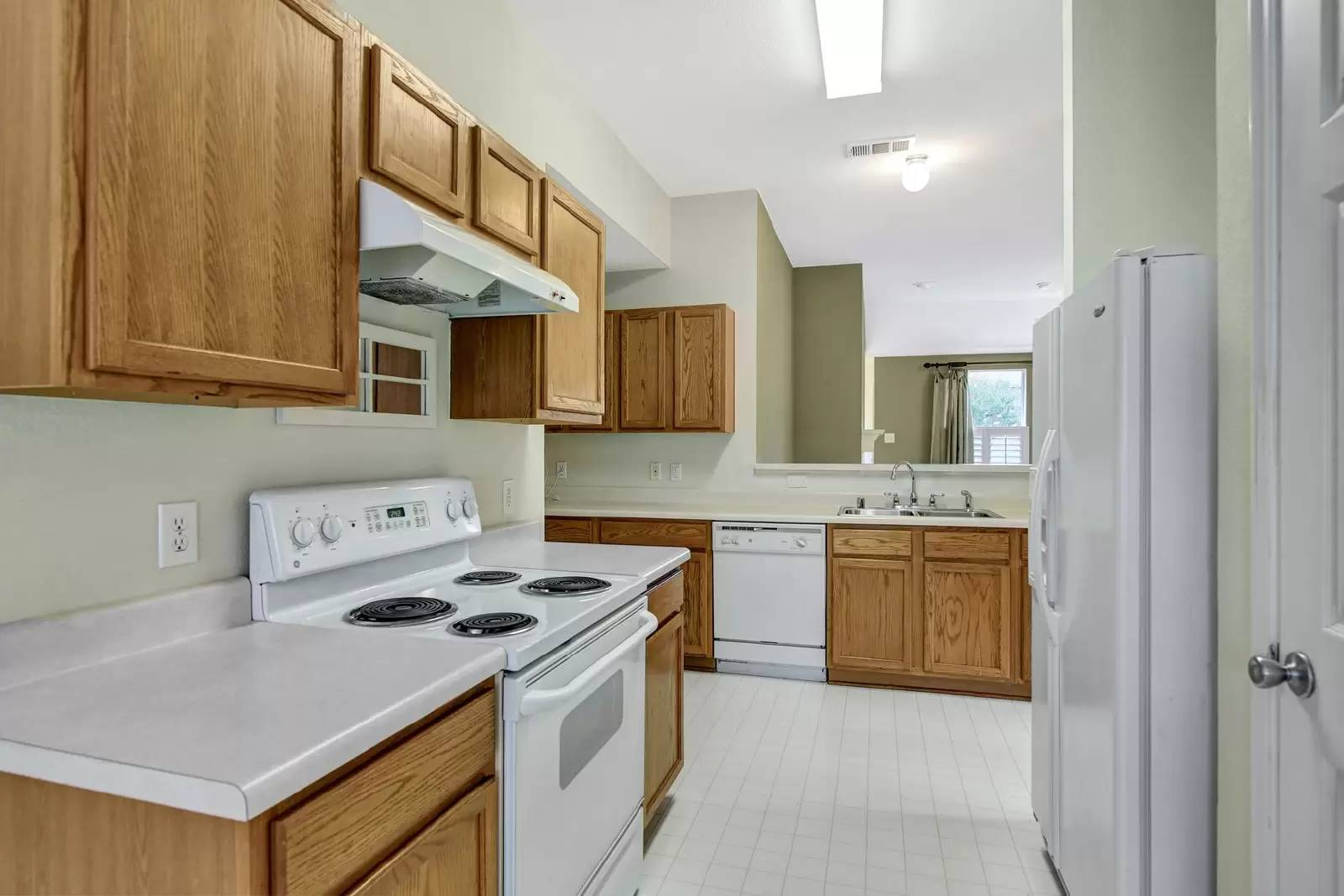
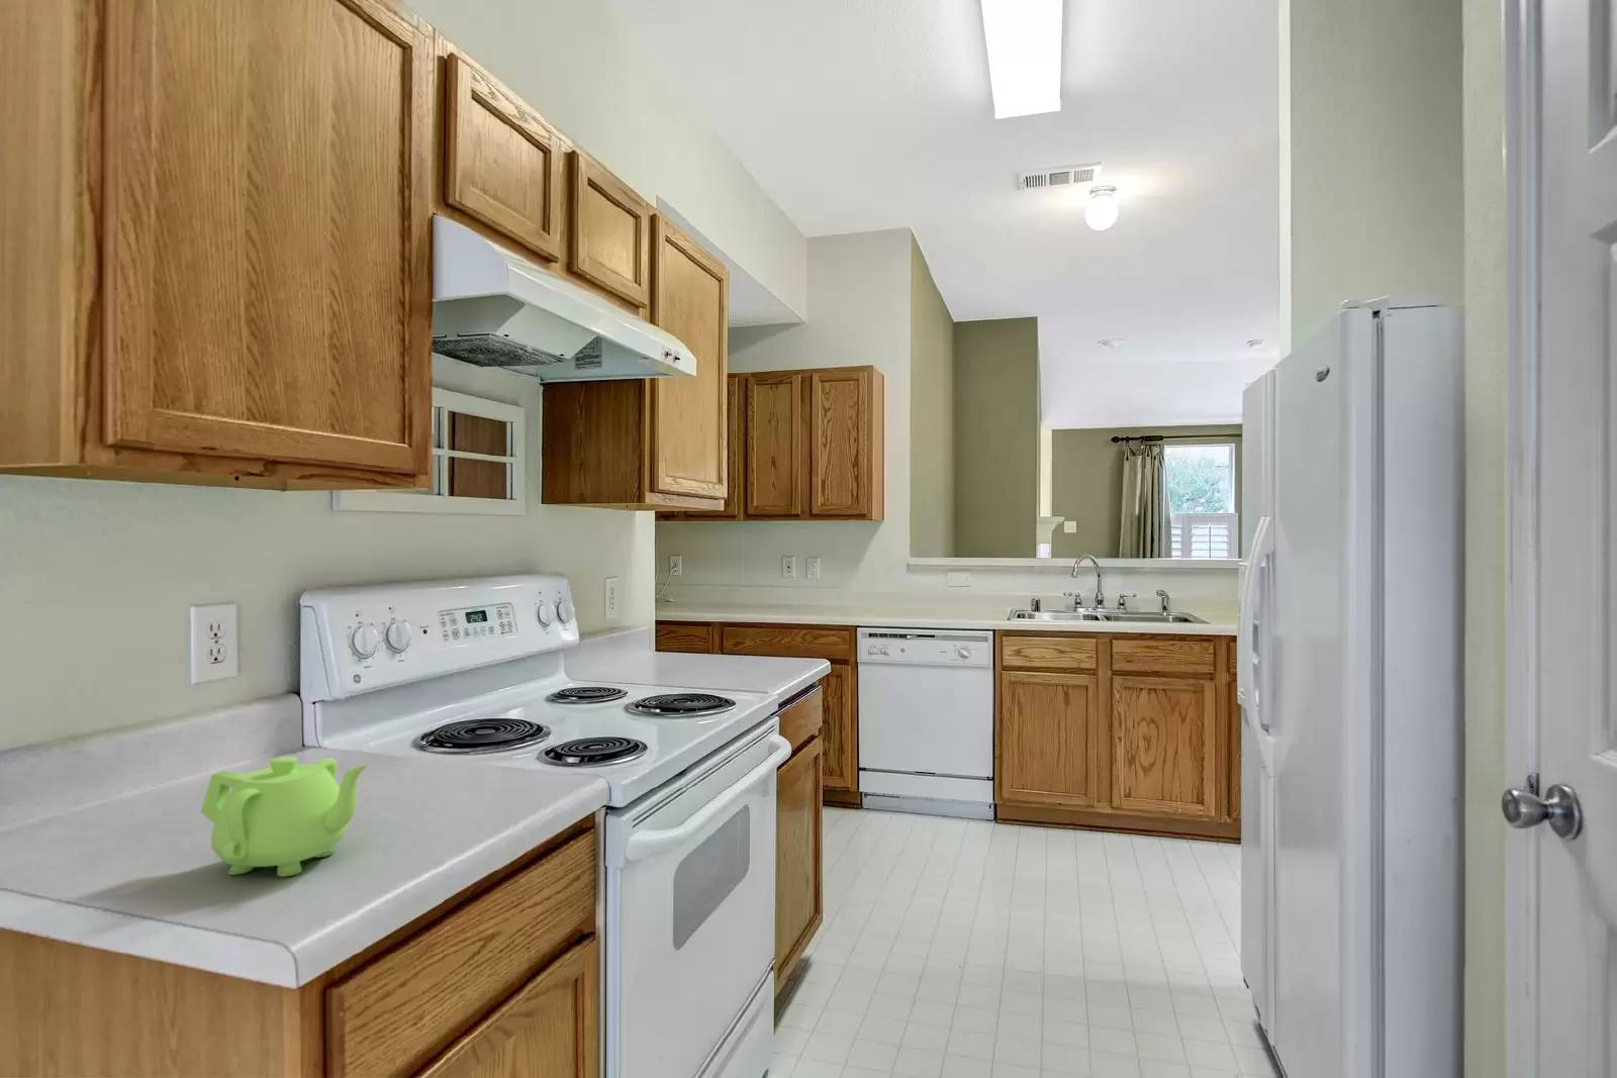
+ teapot [200,756,369,878]
